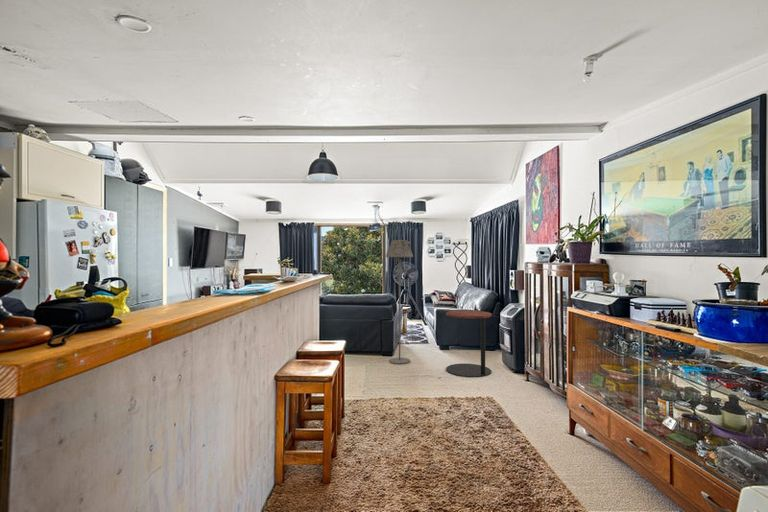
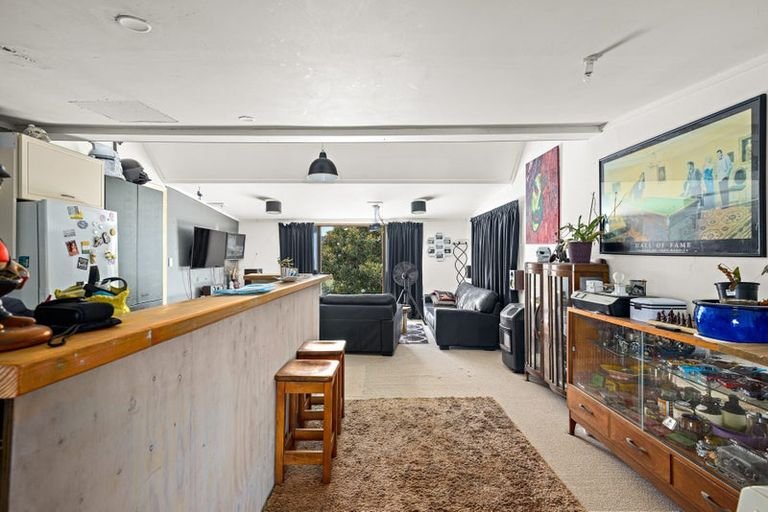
- floor lamp [385,239,414,365]
- side table [445,309,493,378]
